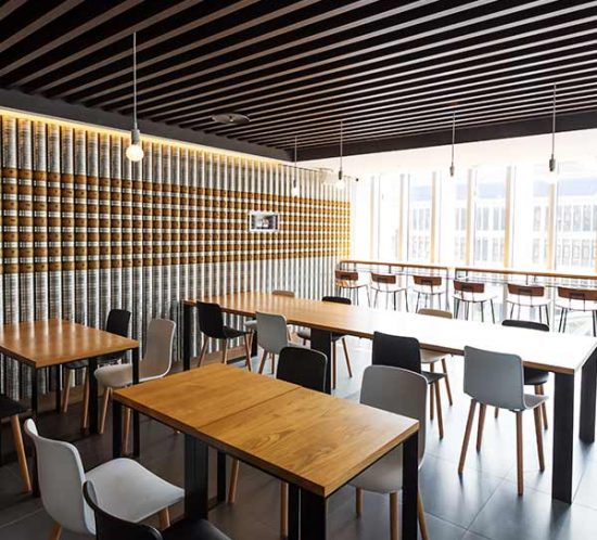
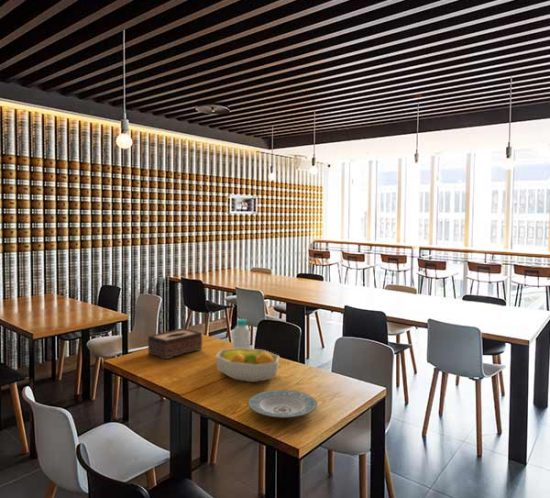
+ plate [247,389,318,419]
+ tissue box [147,327,203,360]
+ bottle [233,318,251,349]
+ fruit bowl [215,347,280,383]
